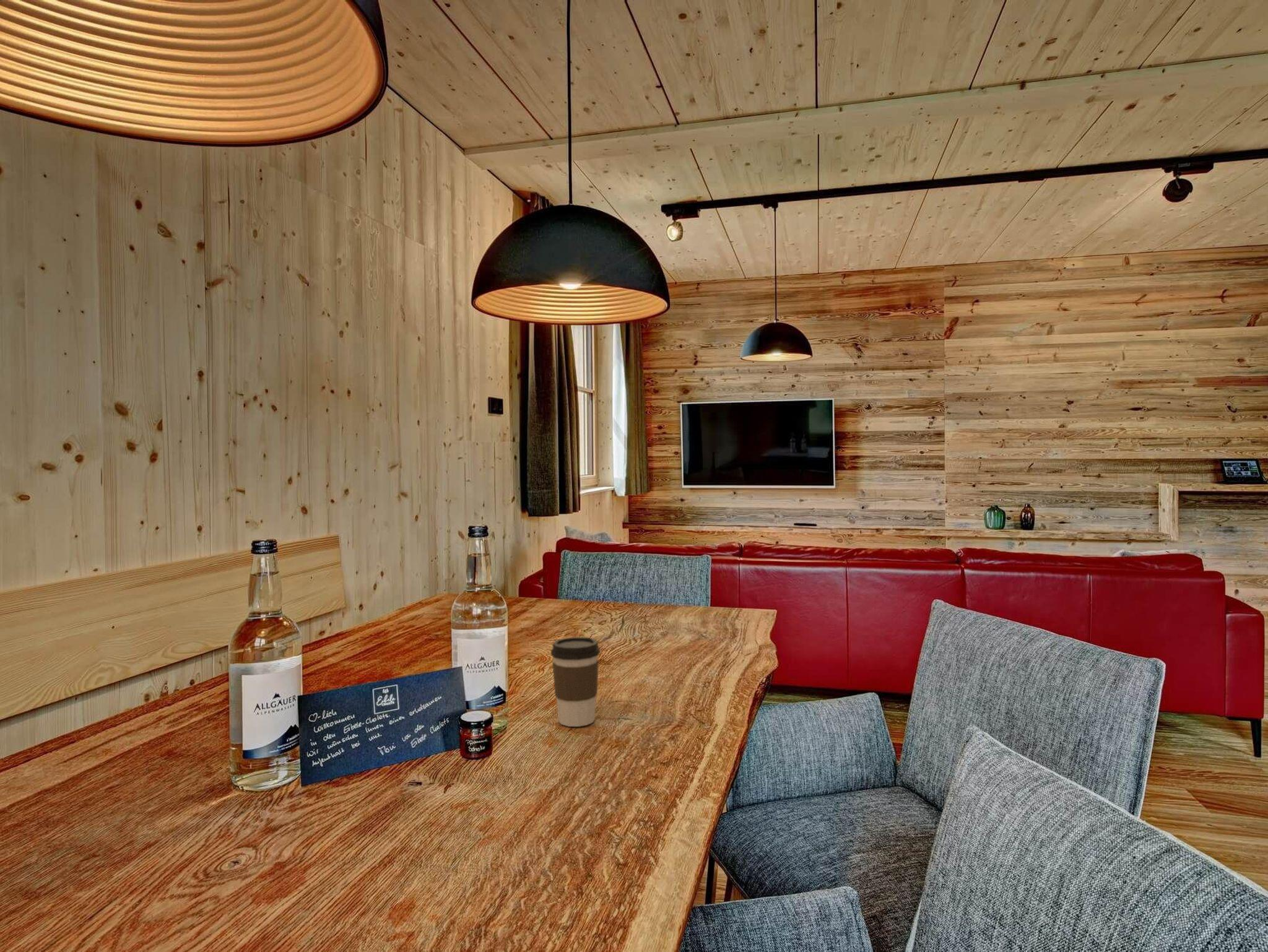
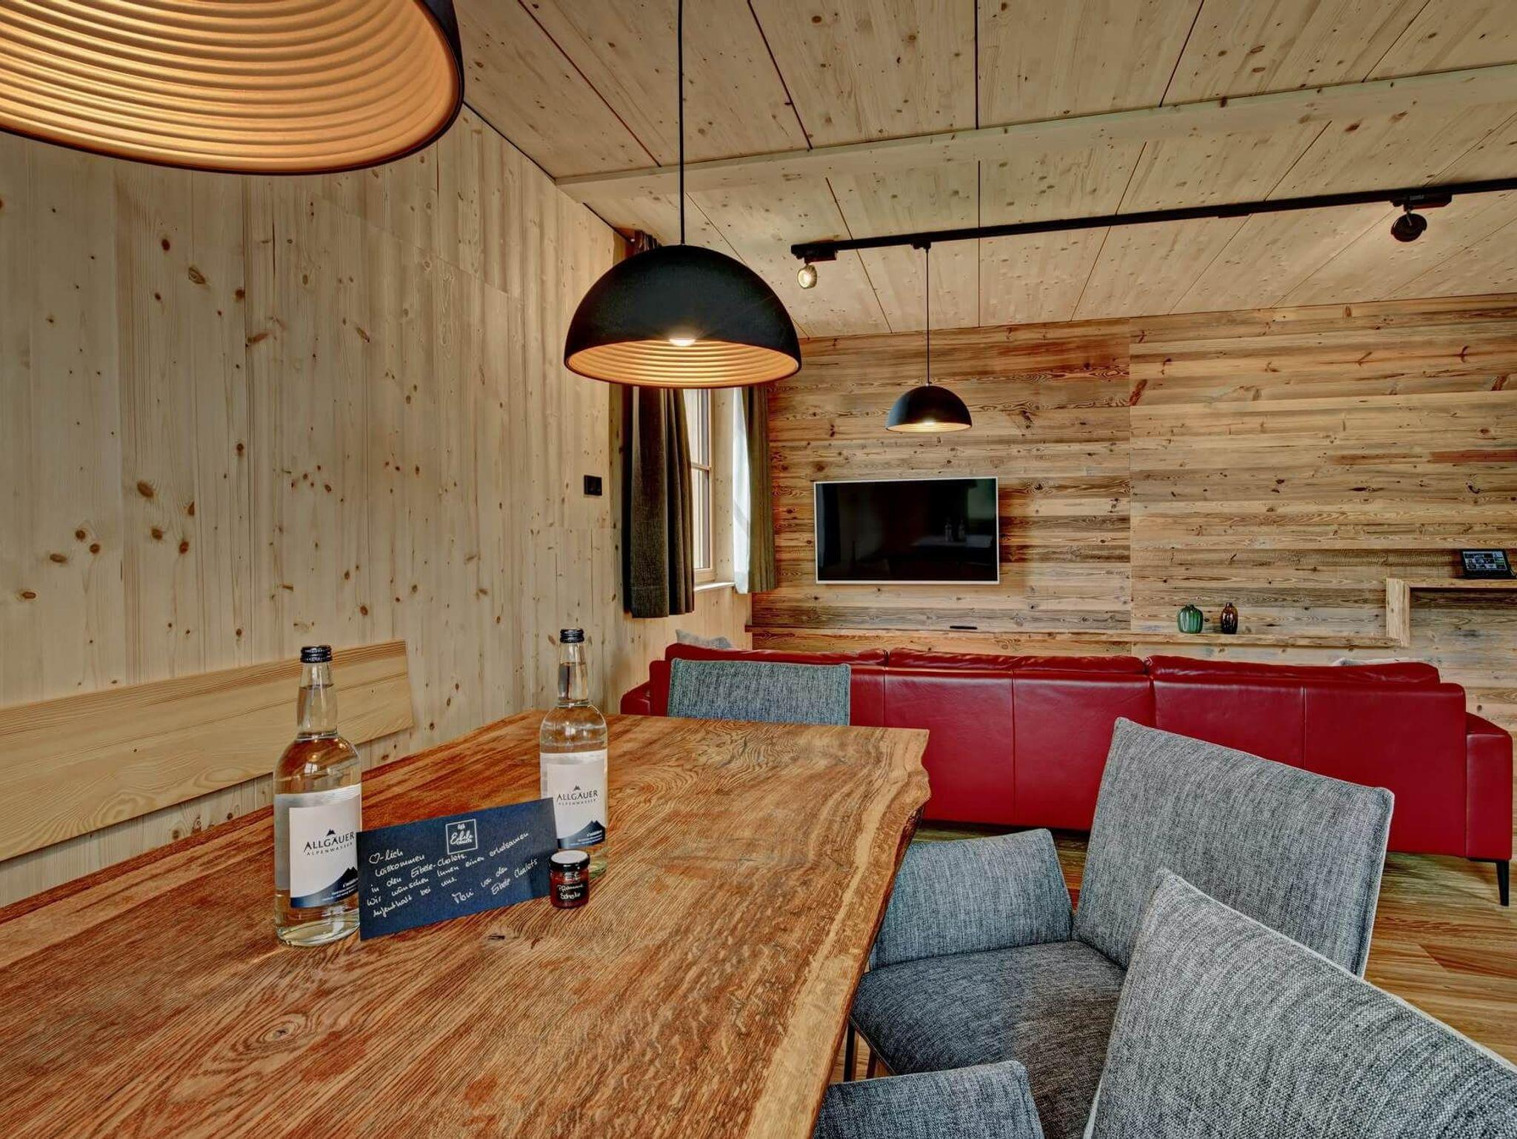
- coffee cup [550,636,601,727]
